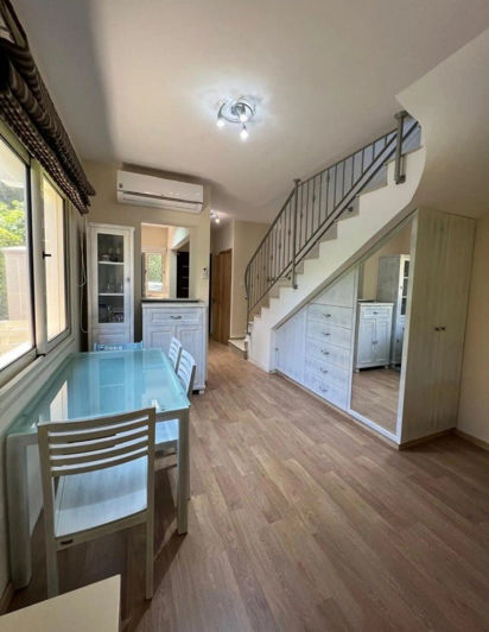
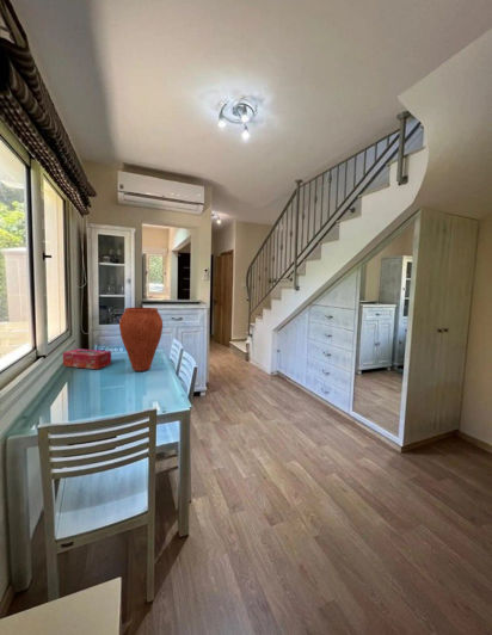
+ vase [118,307,164,372]
+ tissue box [62,347,112,370]
